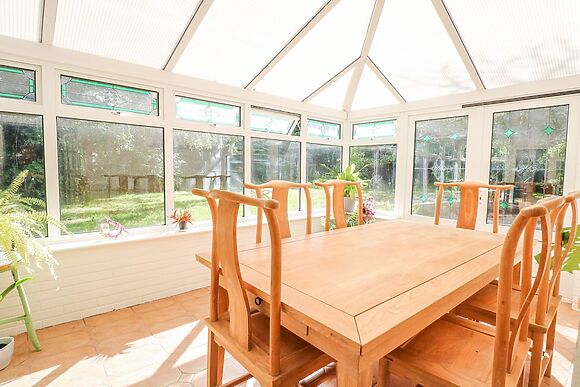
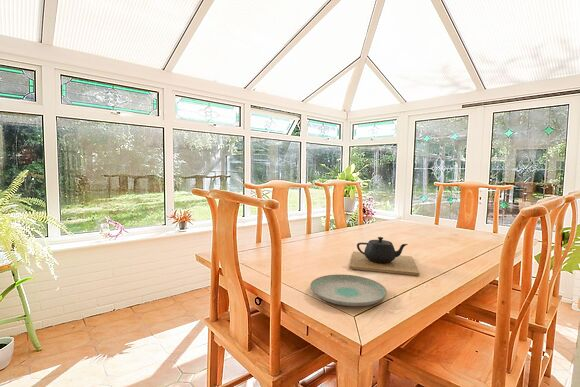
+ teapot [348,236,420,276]
+ plate [309,274,388,307]
